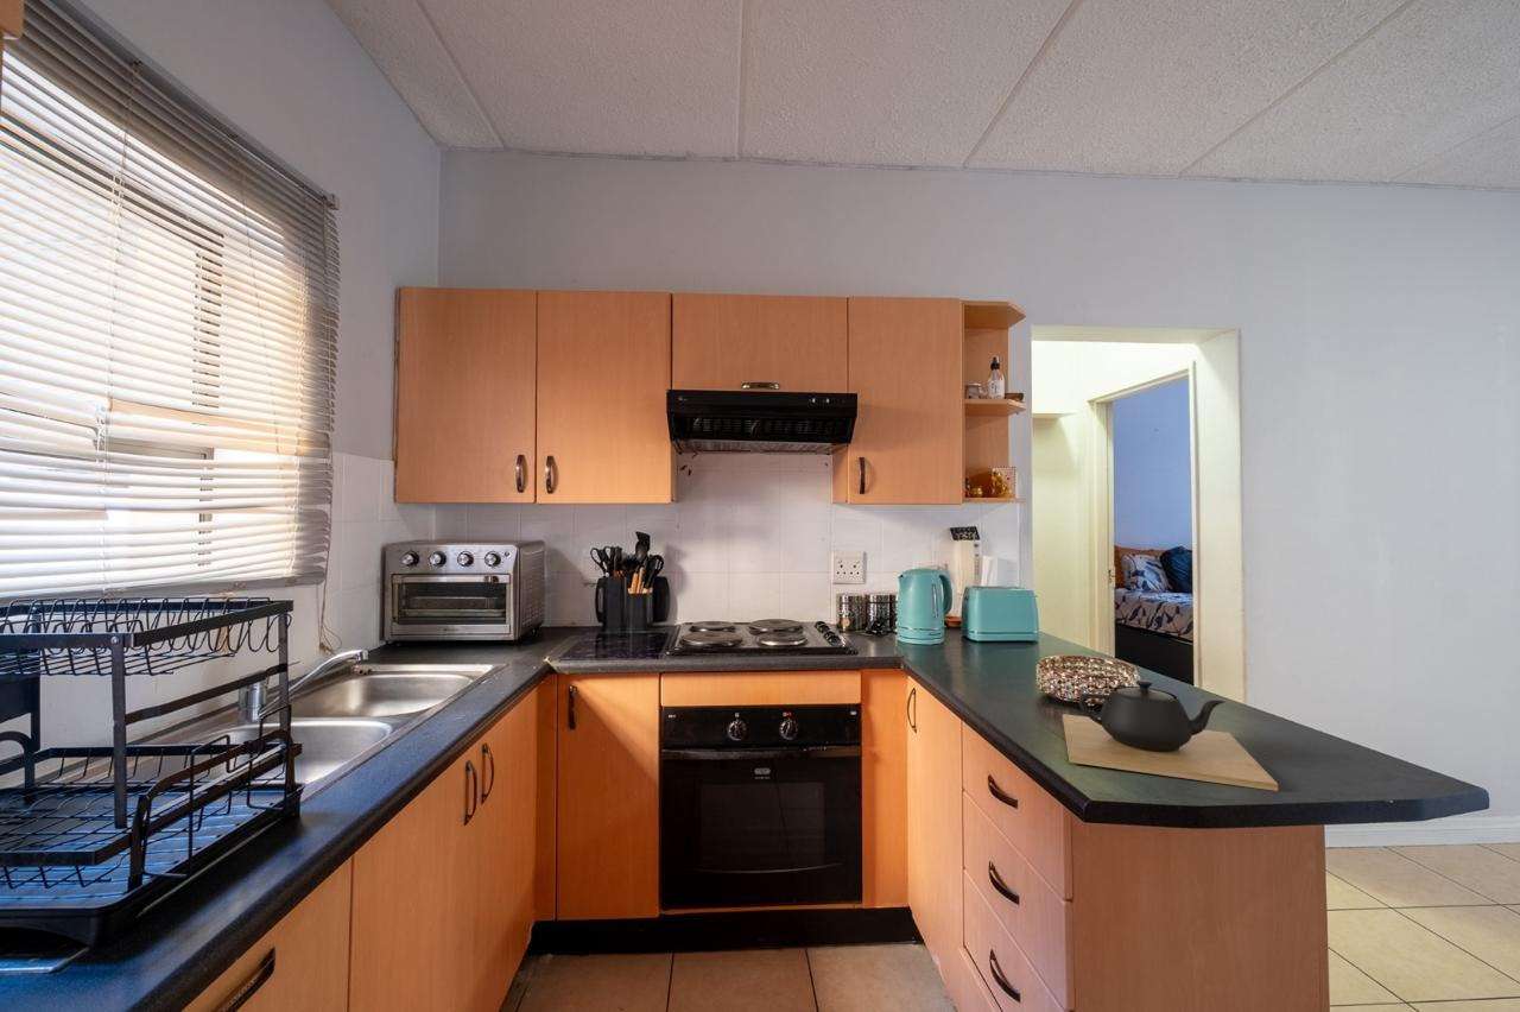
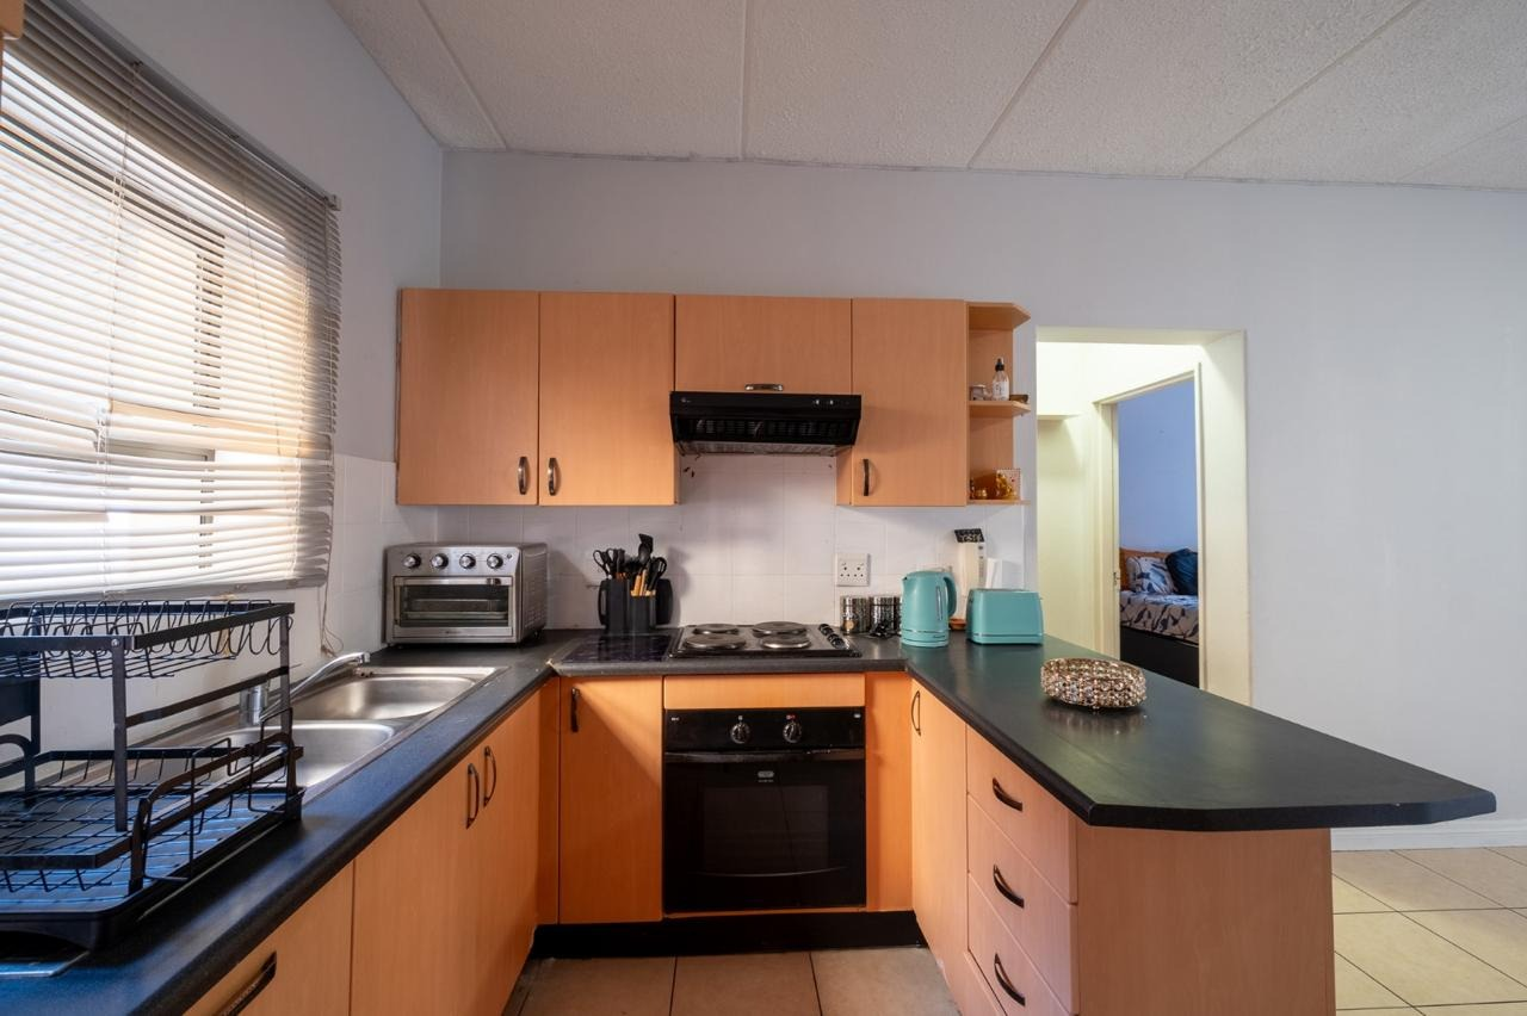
- teapot [1062,678,1279,792]
